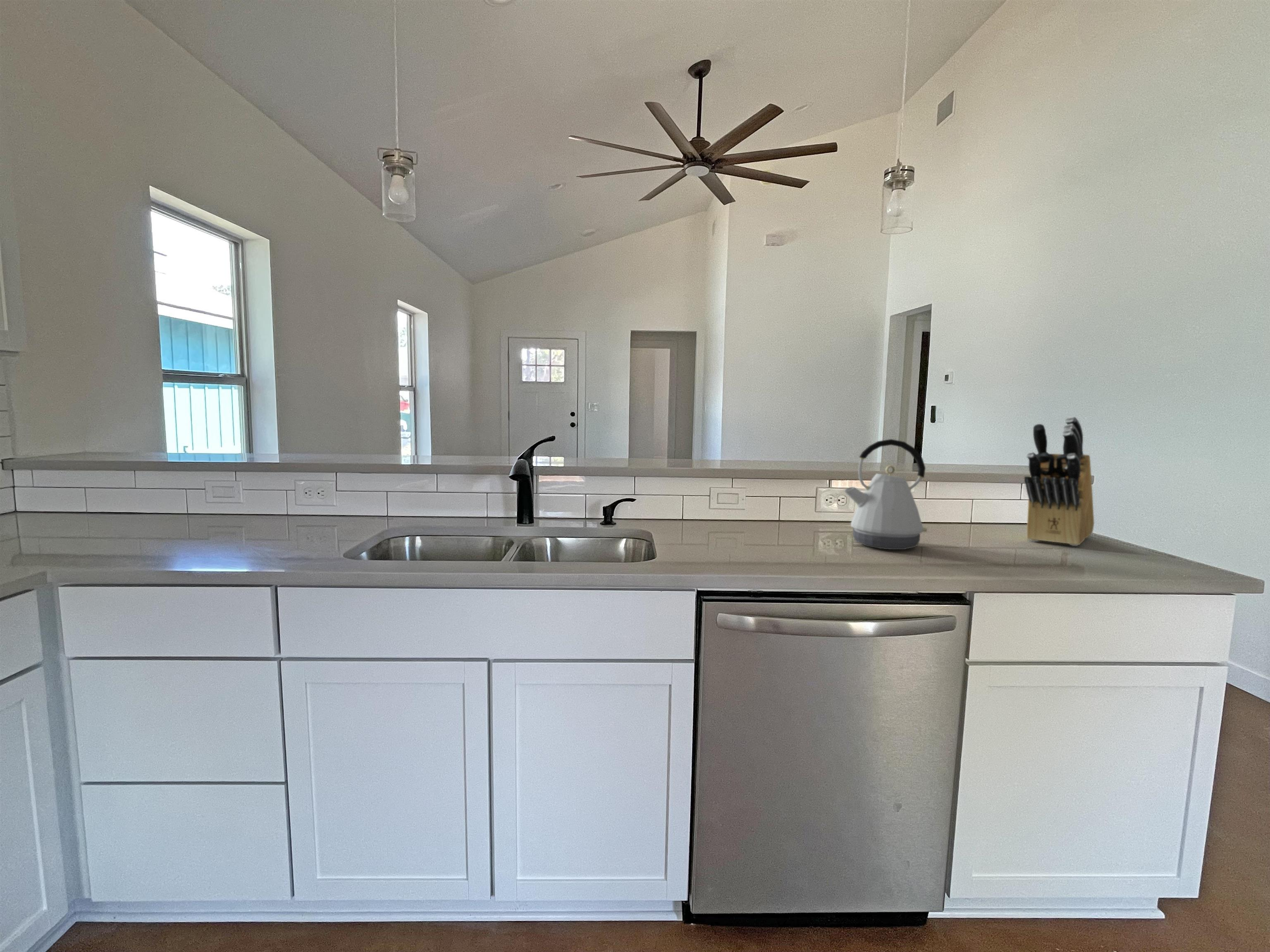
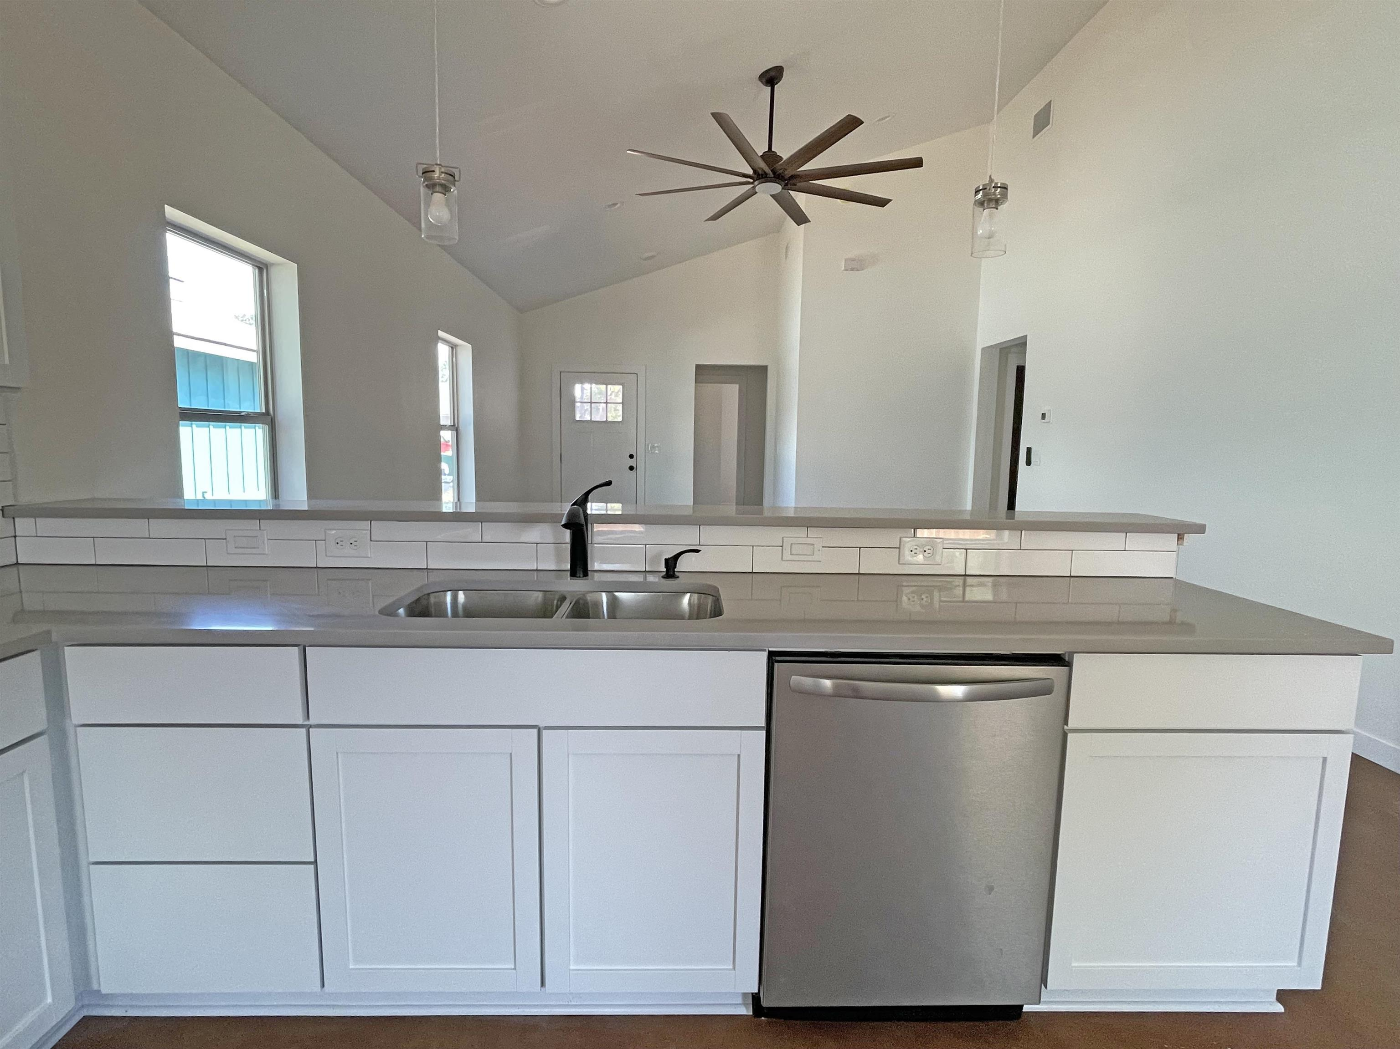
- kettle [843,439,928,550]
- knife block [1024,416,1095,546]
